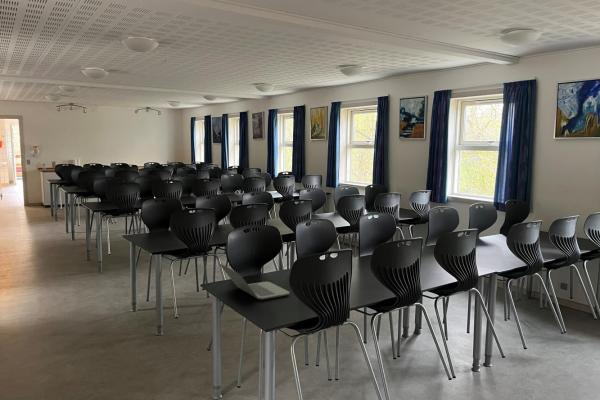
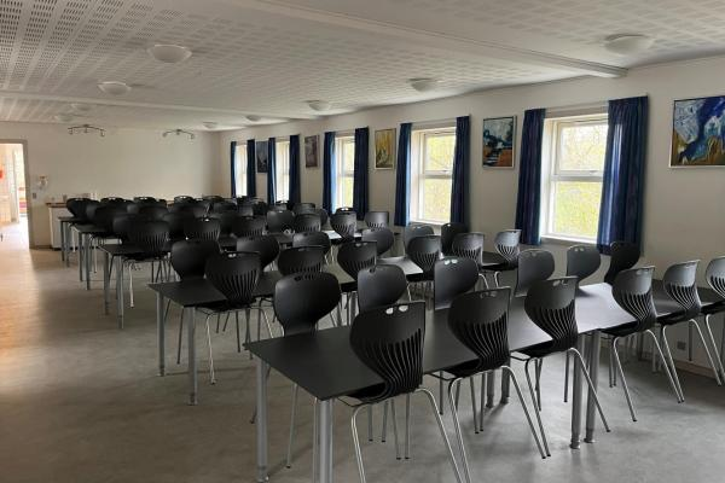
- laptop [219,263,290,300]
